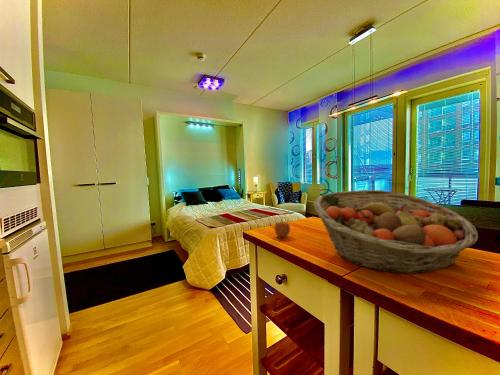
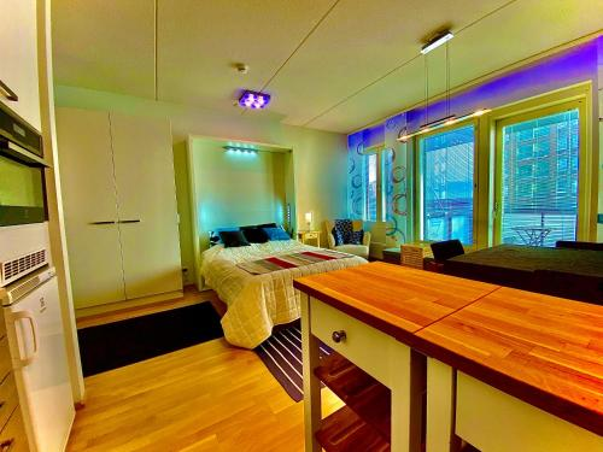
- apple [273,218,291,238]
- fruit basket [313,189,479,275]
